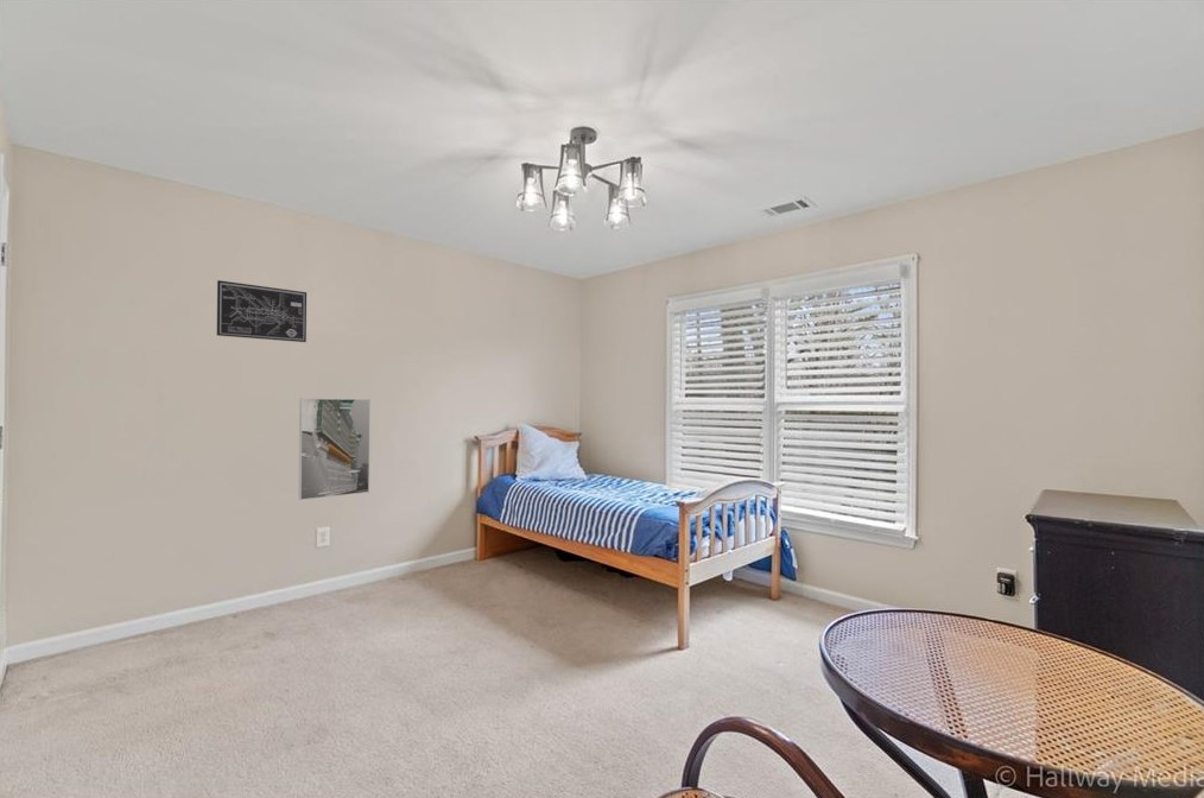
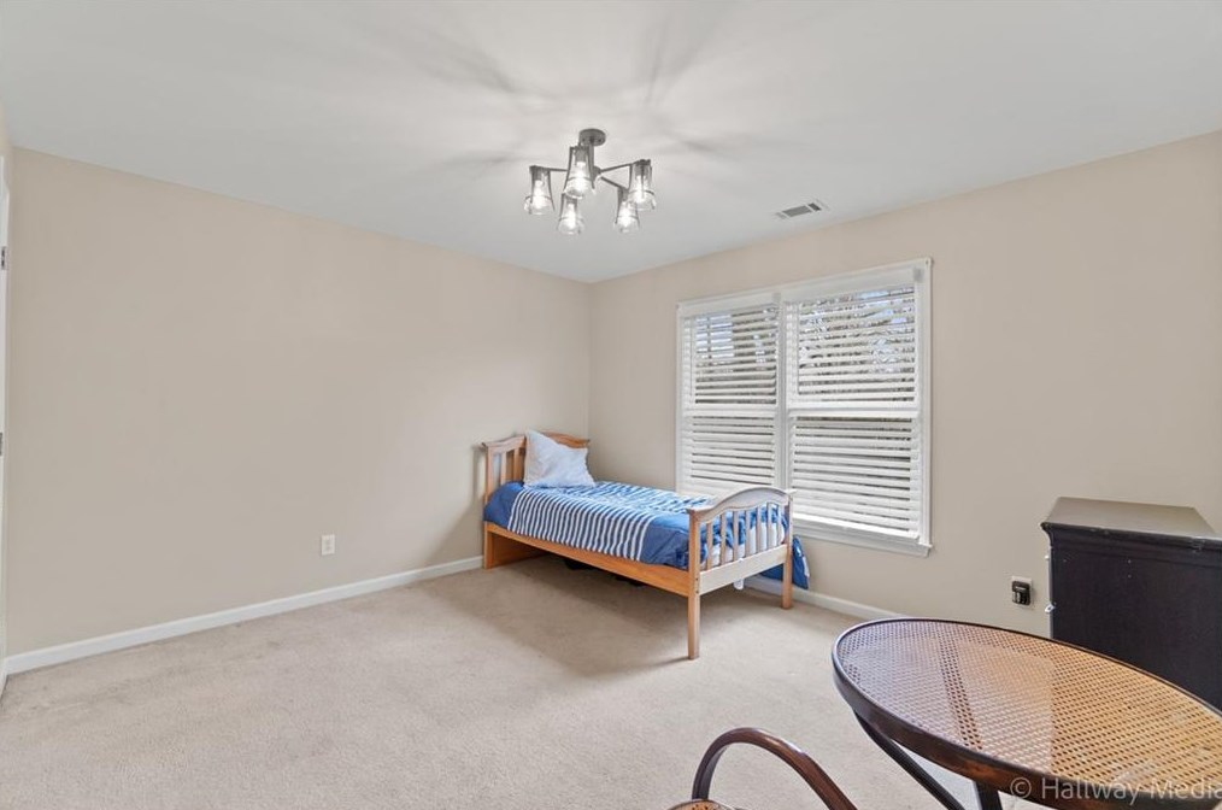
- wall art [216,279,308,343]
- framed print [298,398,372,501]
